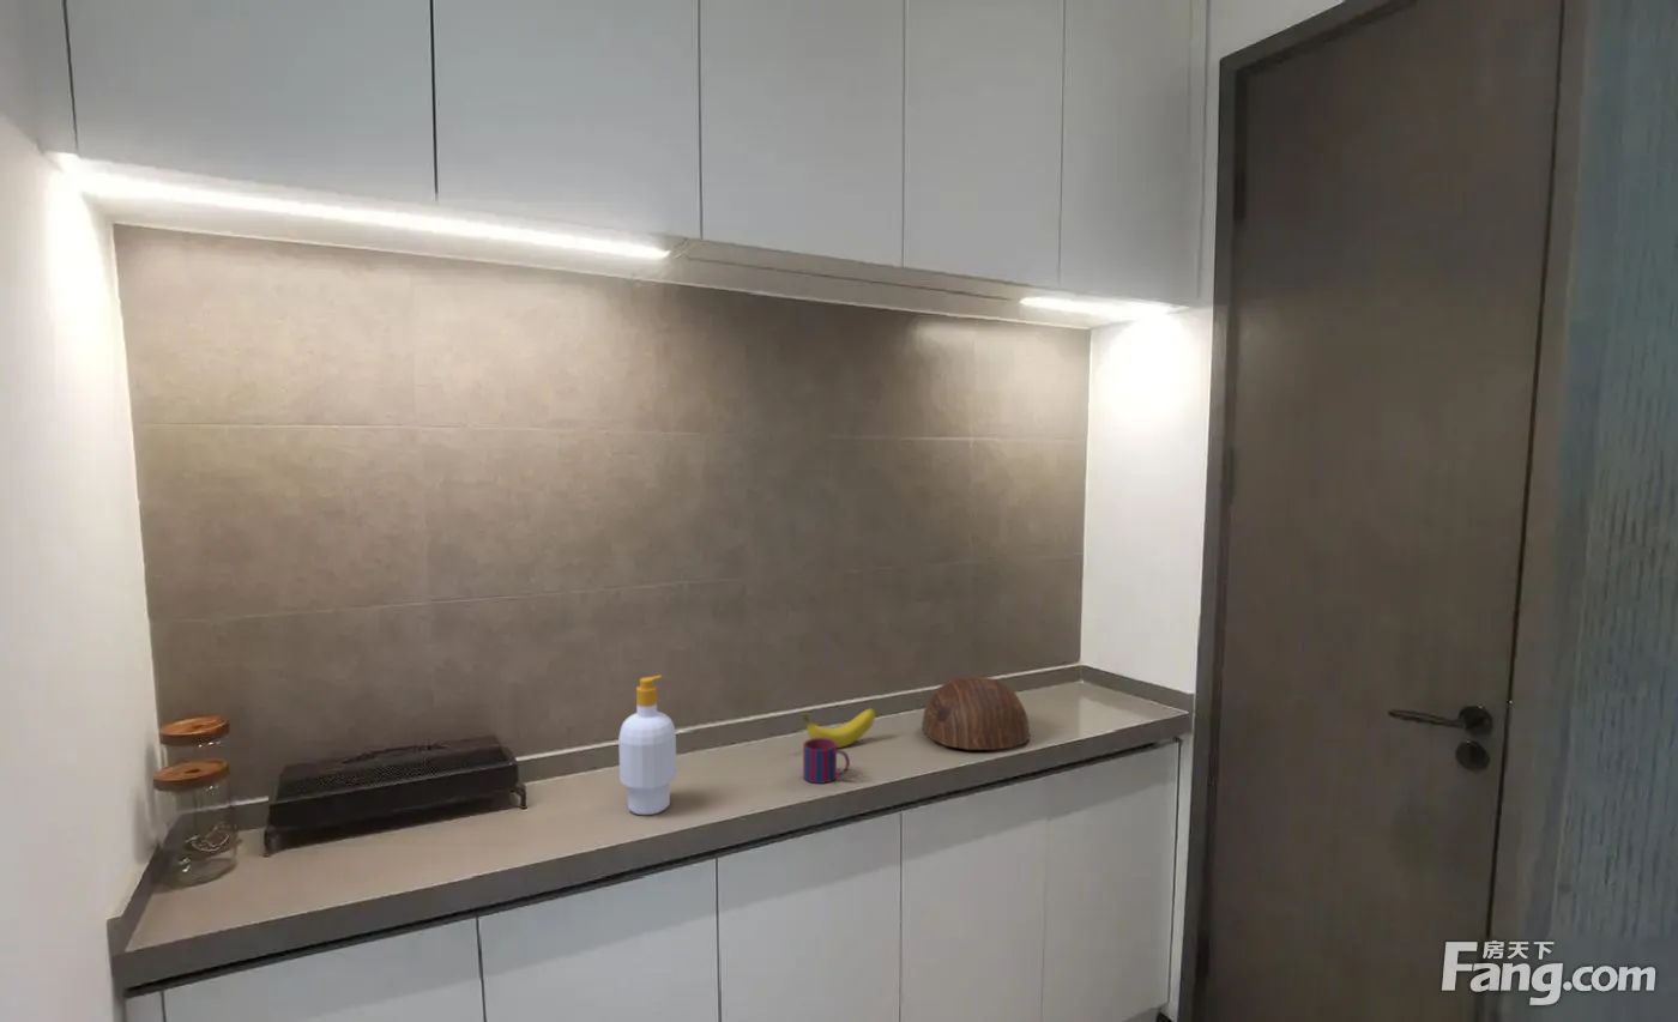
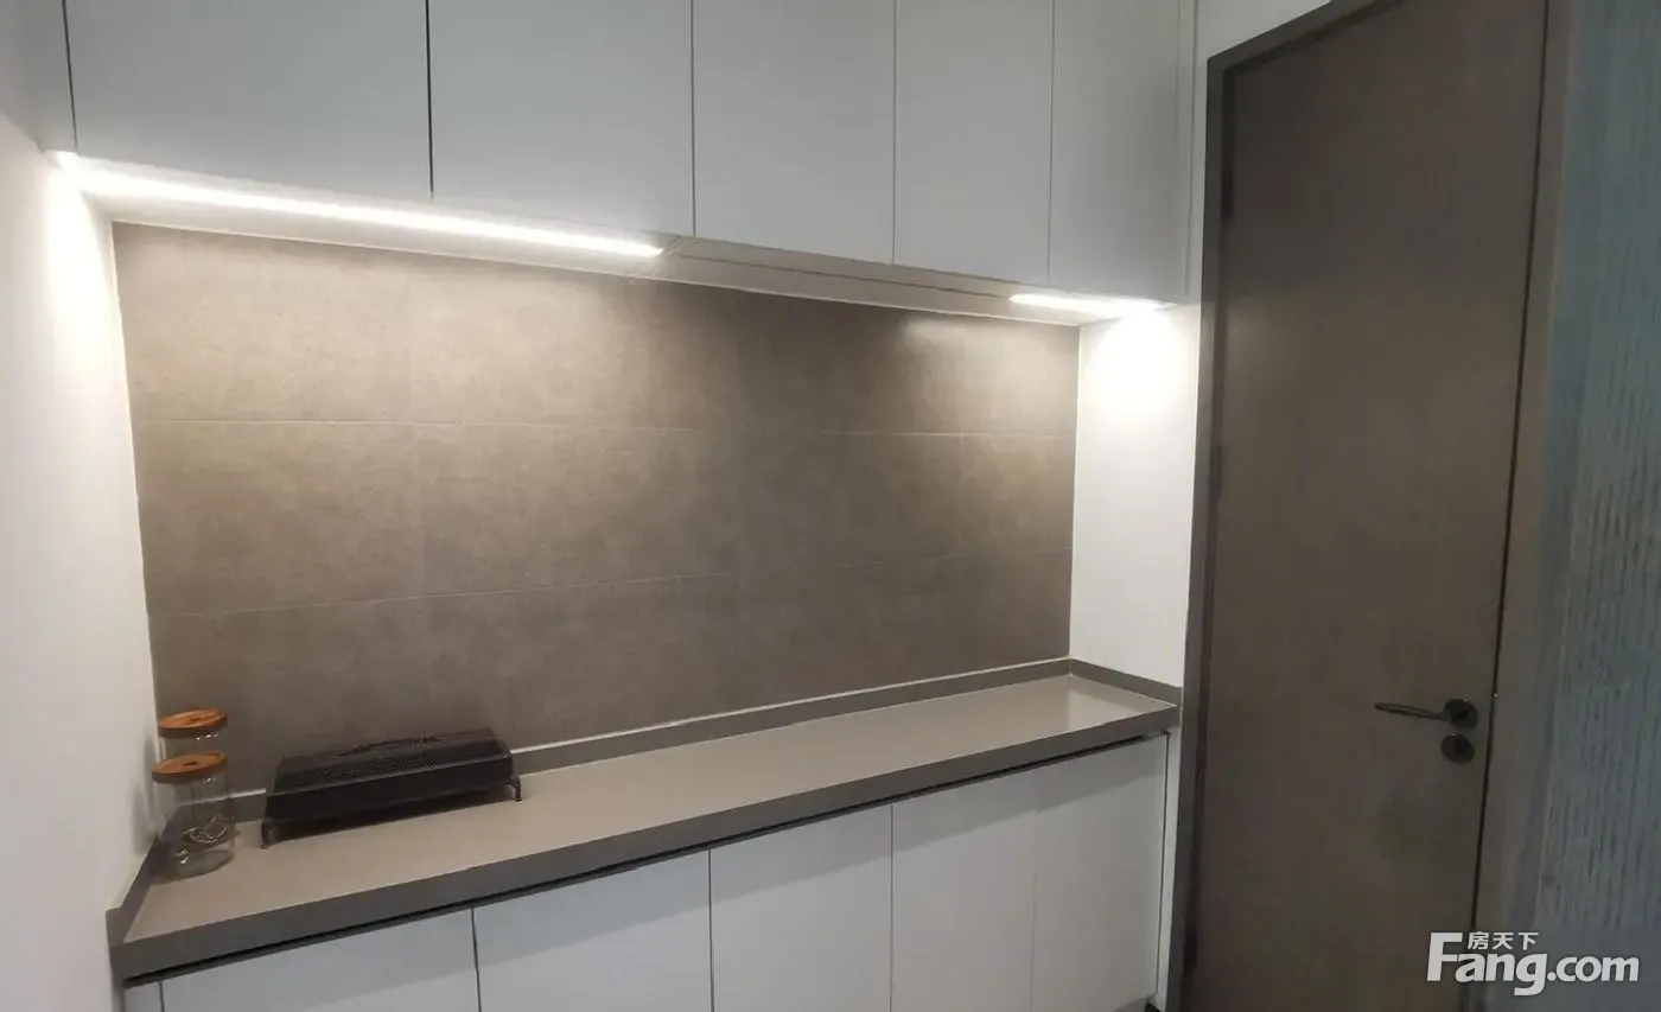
- bowl [921,673,1032,751]
- mug [802,738,851,785]
- banana [799,707,877,749]
- soap bottle [617,675,677,816]
